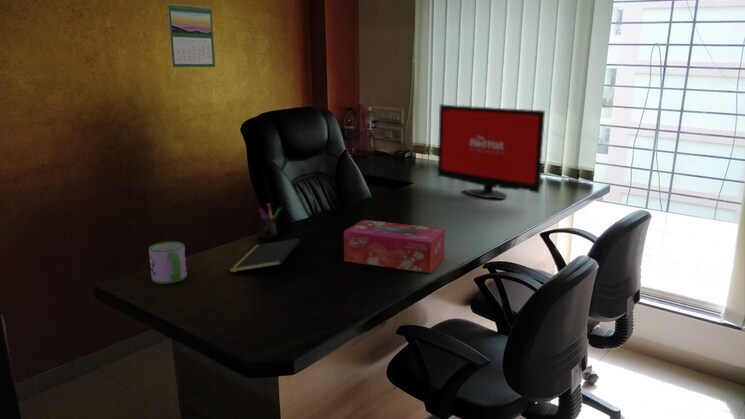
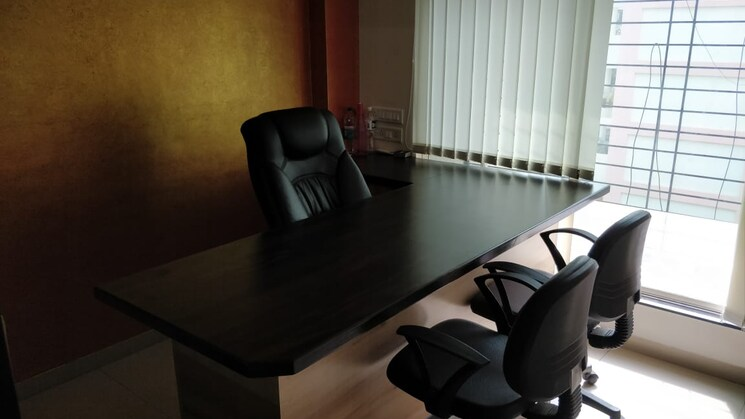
- pen holder [258,203,282,239]
- computer monitor [437,103,546,200]
- calendar [166,3,216,68]
- notepad [228,237,300,274]
- mug [148,240,188,285]
- tissue box [343,219,446,274]
